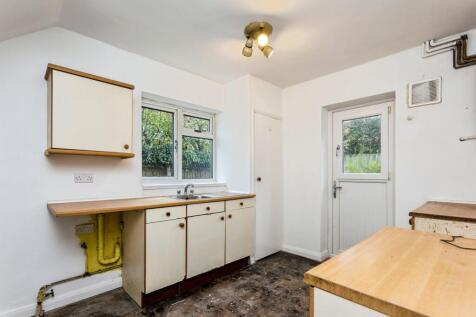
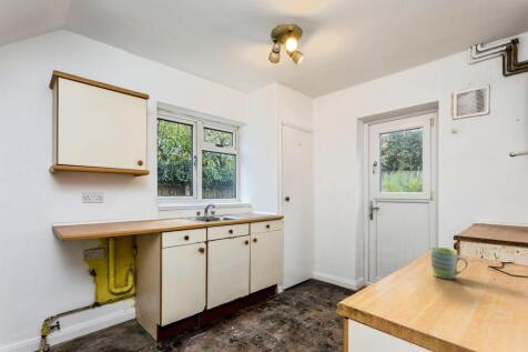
+ mug [429,247,469,280]
